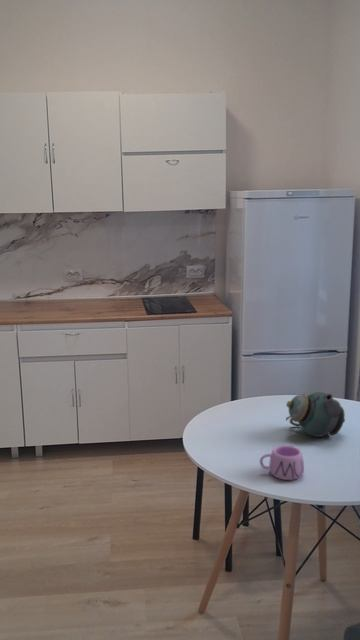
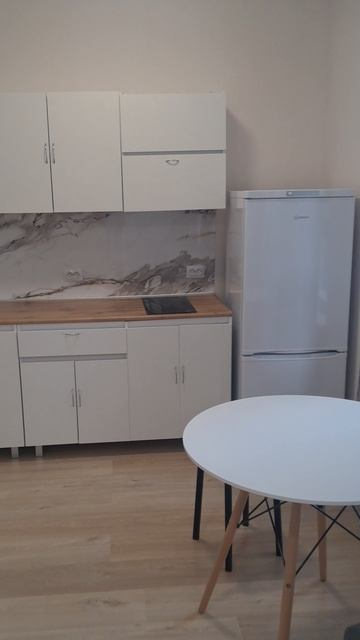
- teapot [285,391,346,438]
- mug [259,444,305,481]
